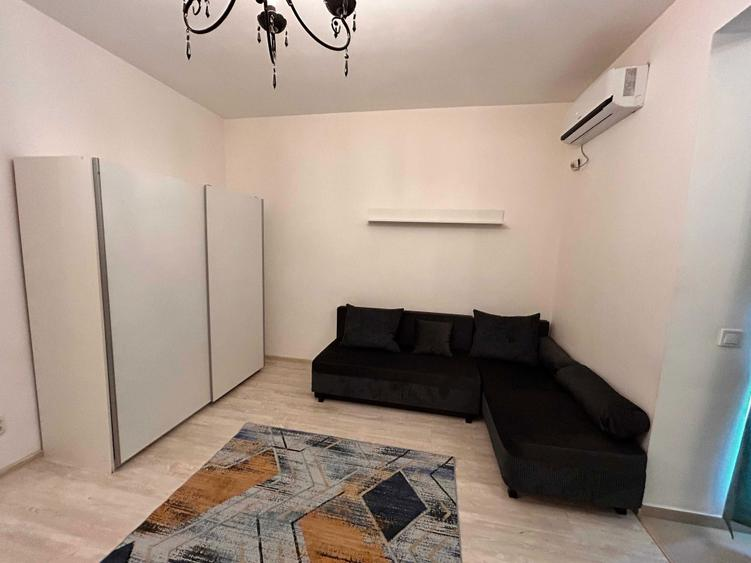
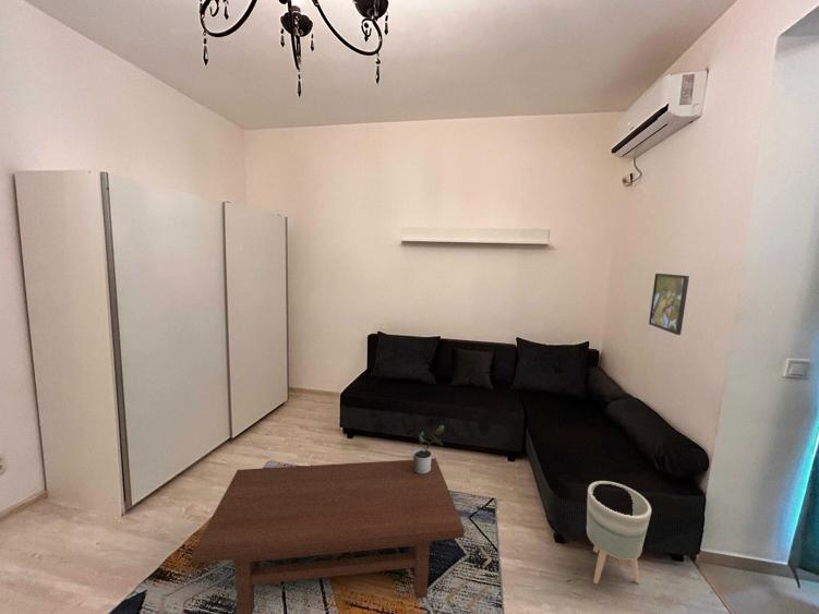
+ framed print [648,273,690,336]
+ planter [586,480,652,586]
+ potted plant [412,424,445,474]
+ coffee table [191,457,466,614]
